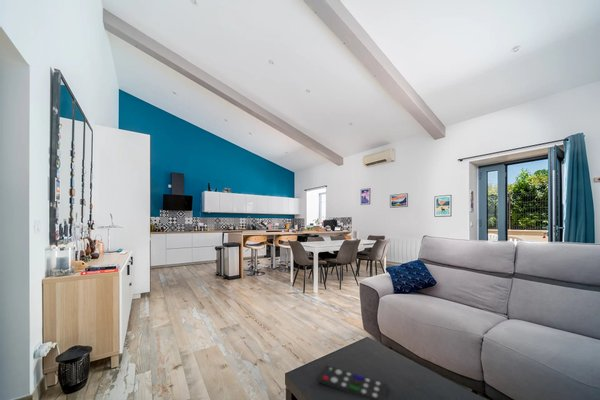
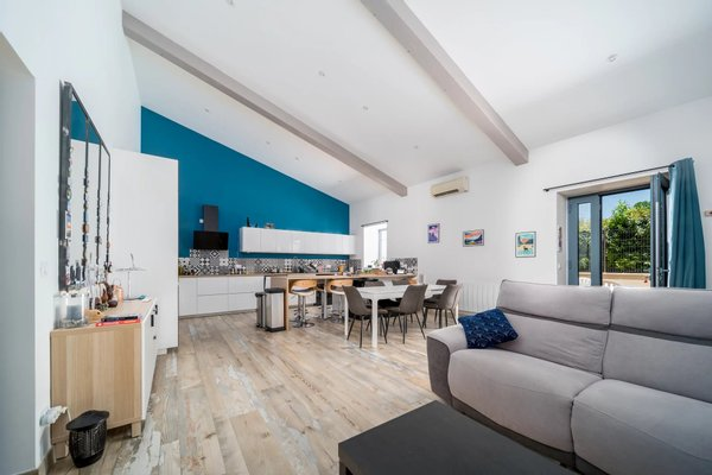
- remote control [317,364,389,400]
